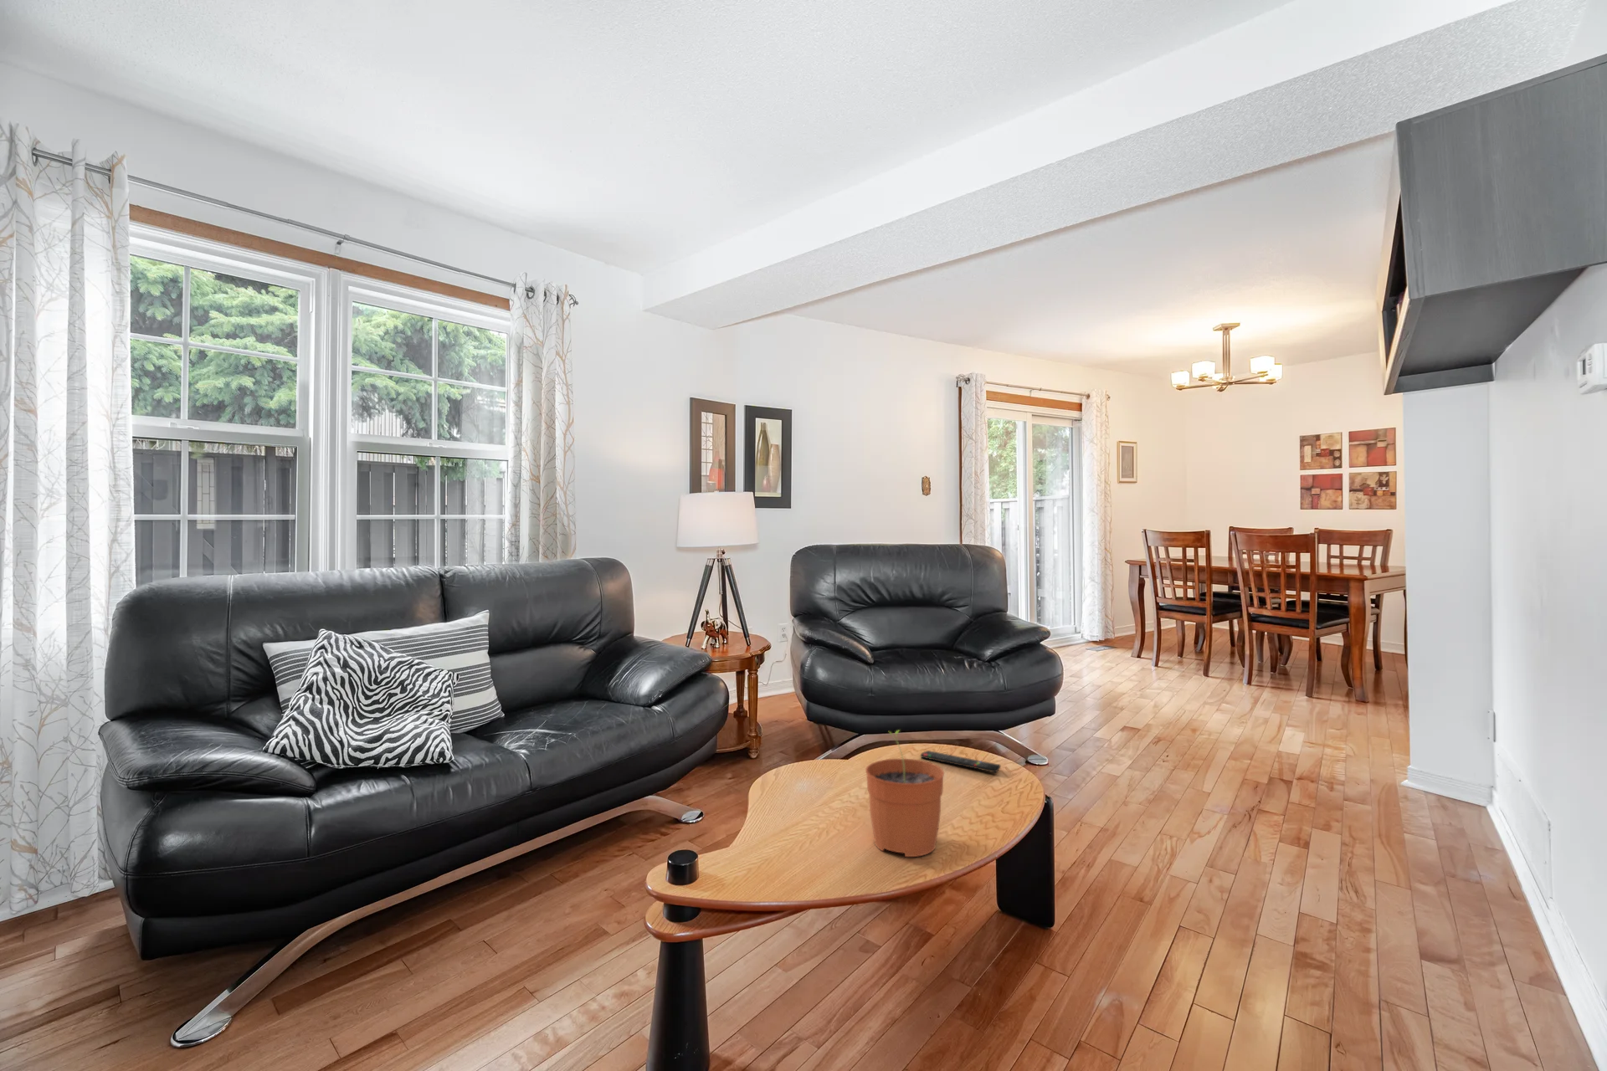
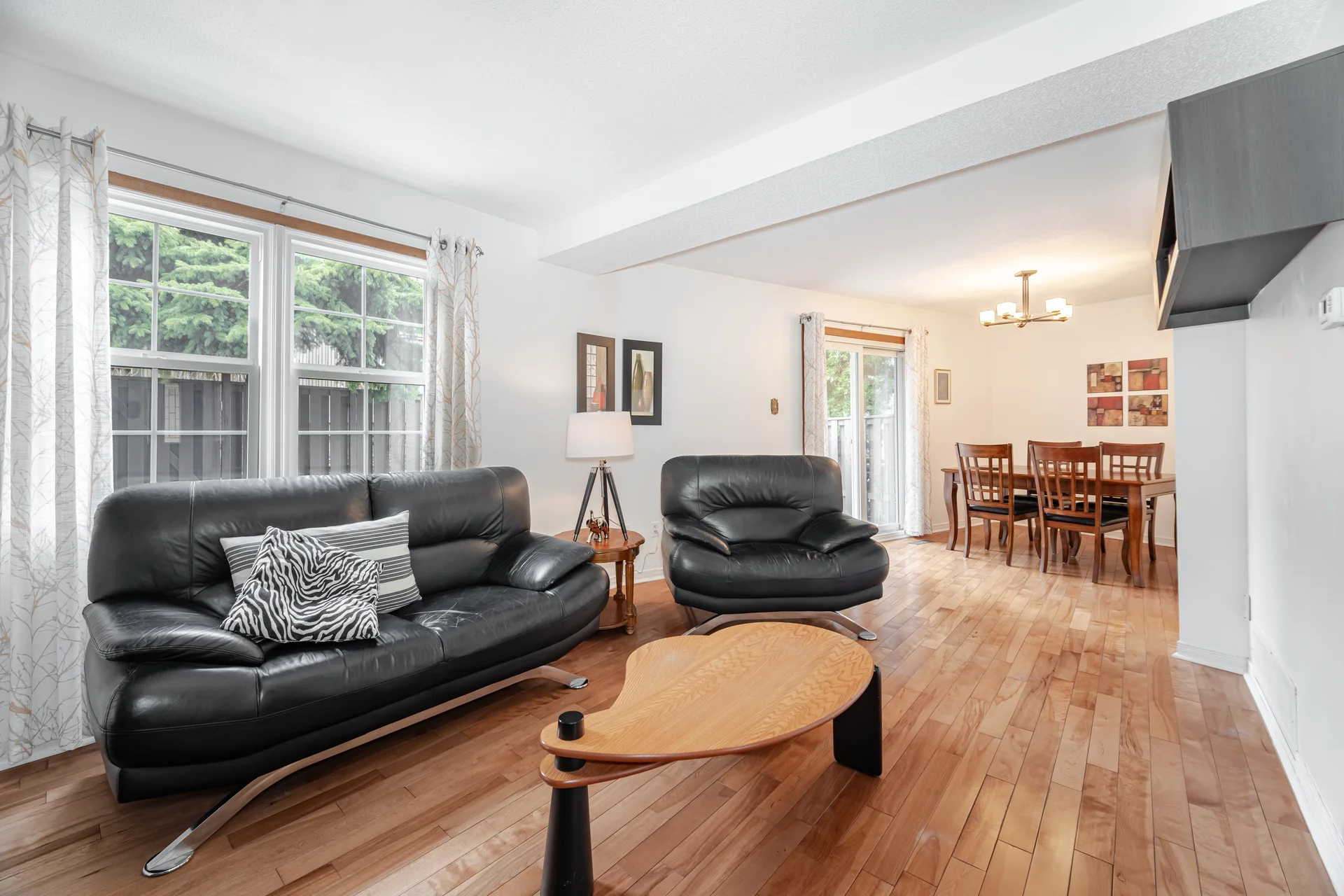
- plant pot [864,729,945,857]
- remote control [919,749,1001,773]
